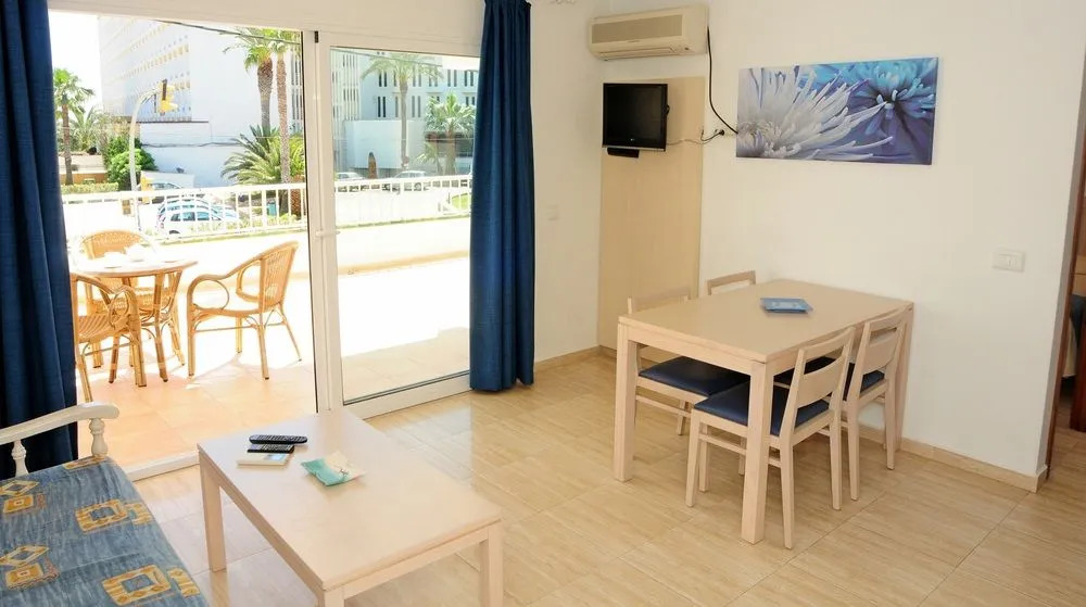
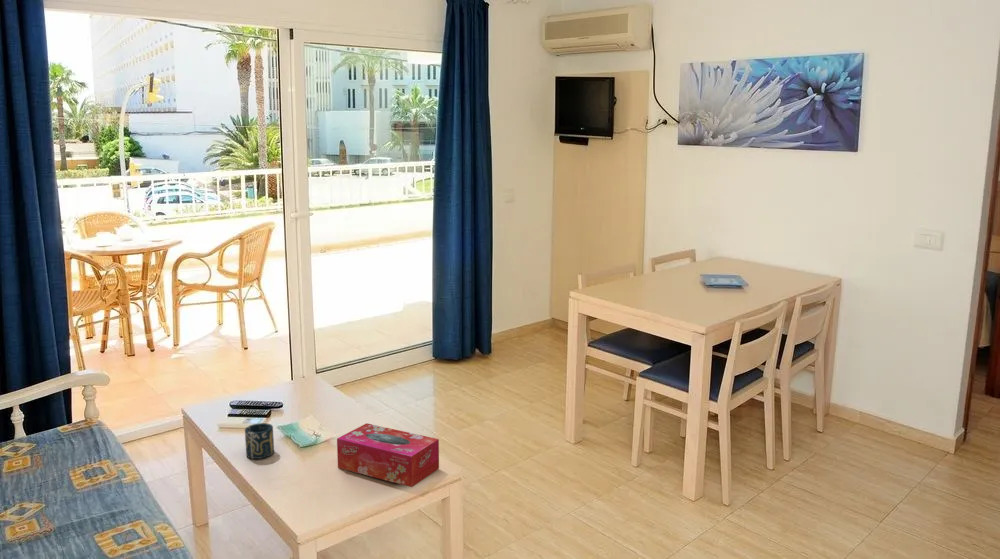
+ cup [244,422,275,460]
+ tissue box [336,422,440,488]
